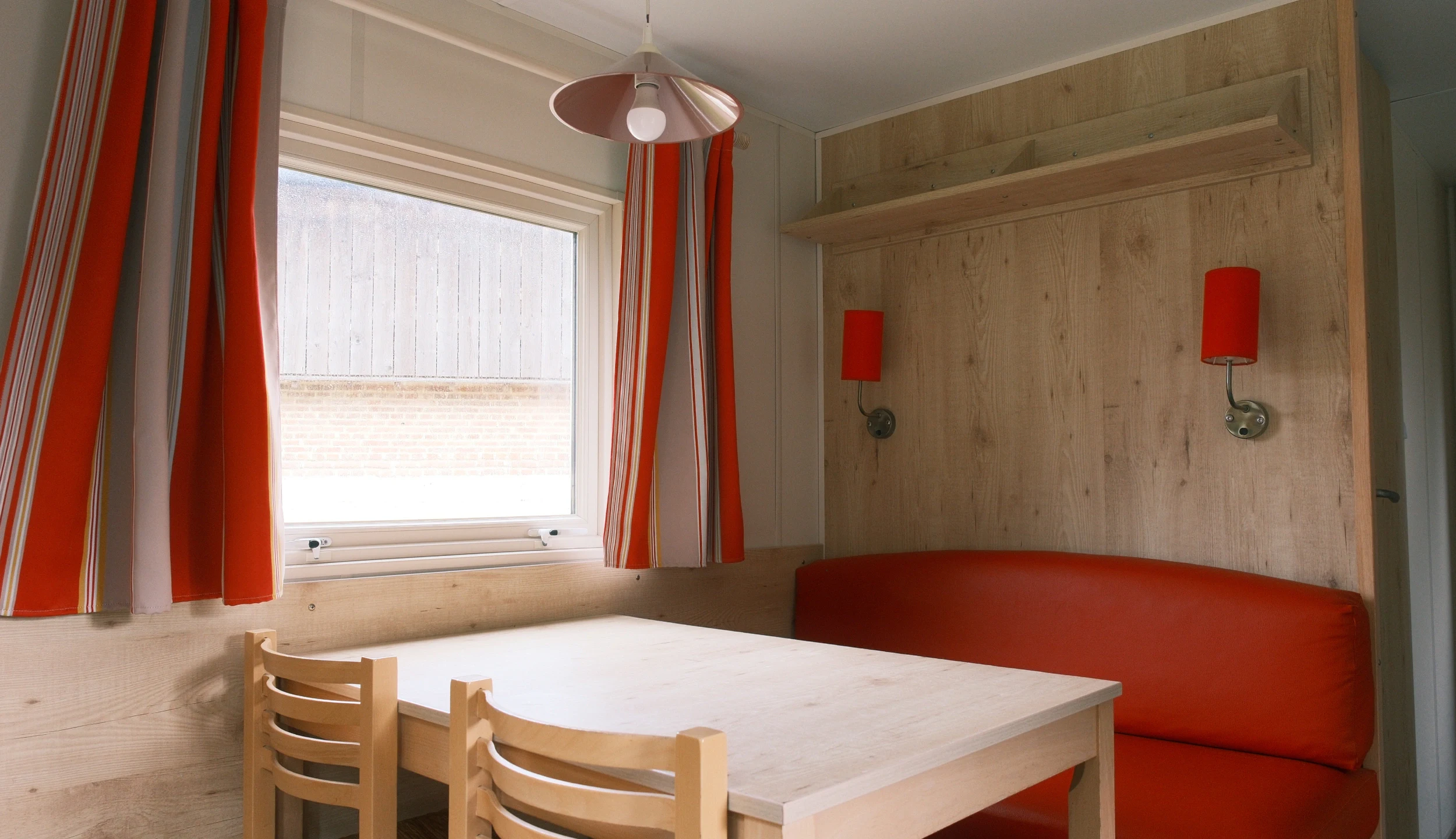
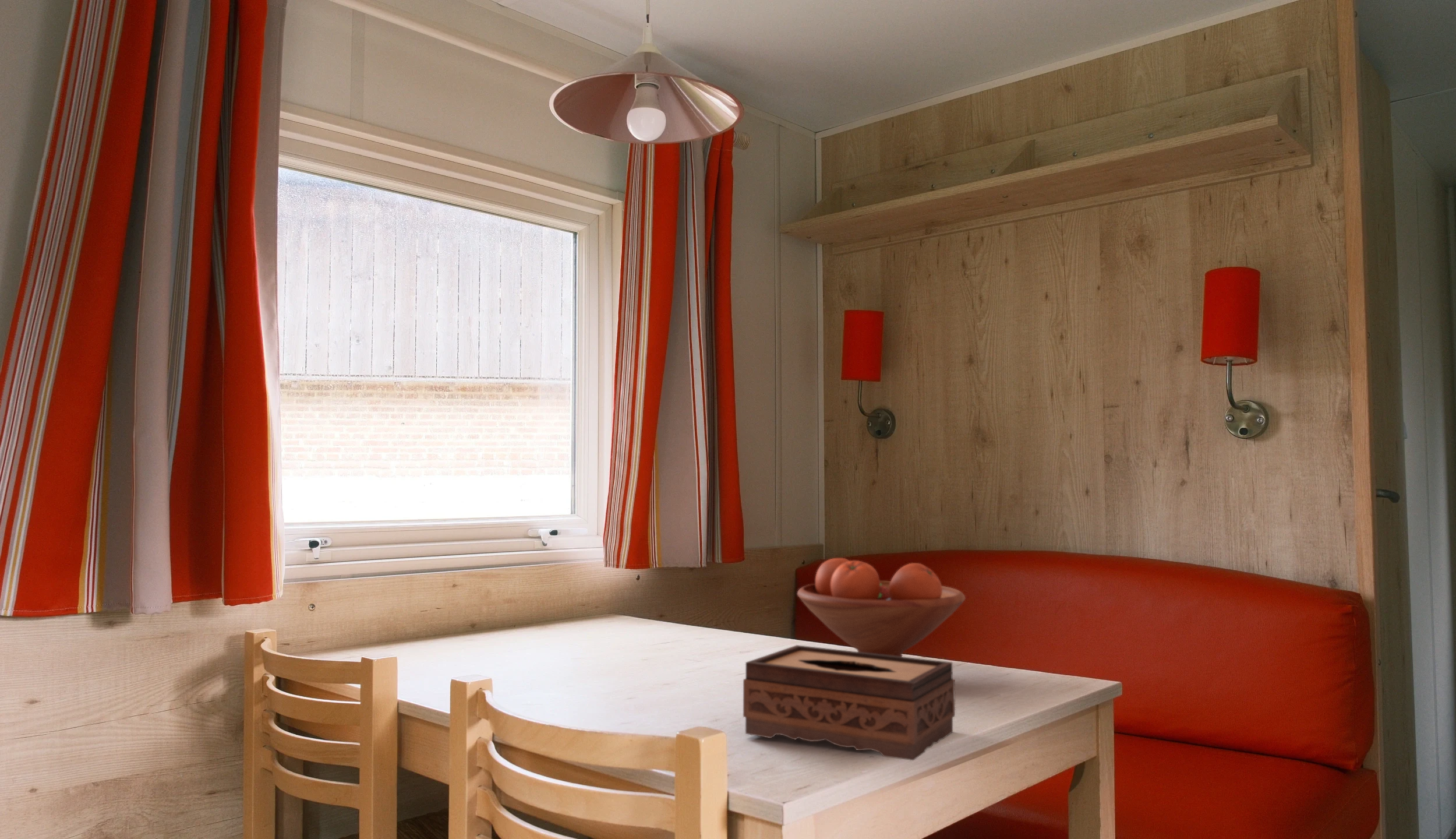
+ fruit bowl [797,558,966,657]
+ tissue box [743,644,956,761]
